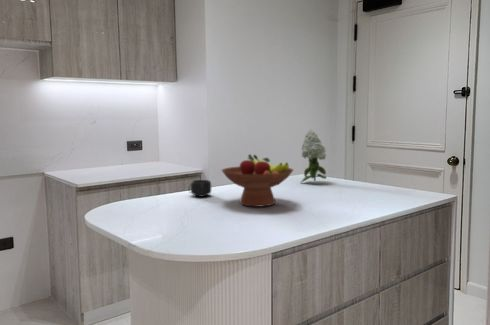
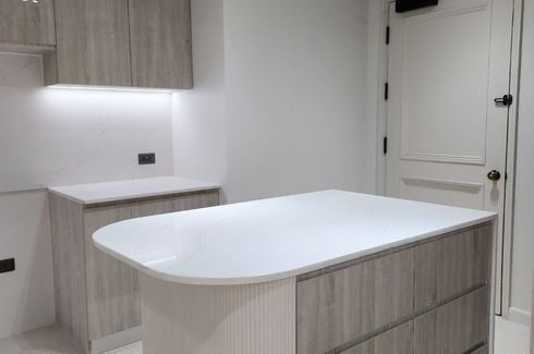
- flower [299,129,328,184]
- fruit bowl [220,153,294,208]
- mug [188,179,212,198]
